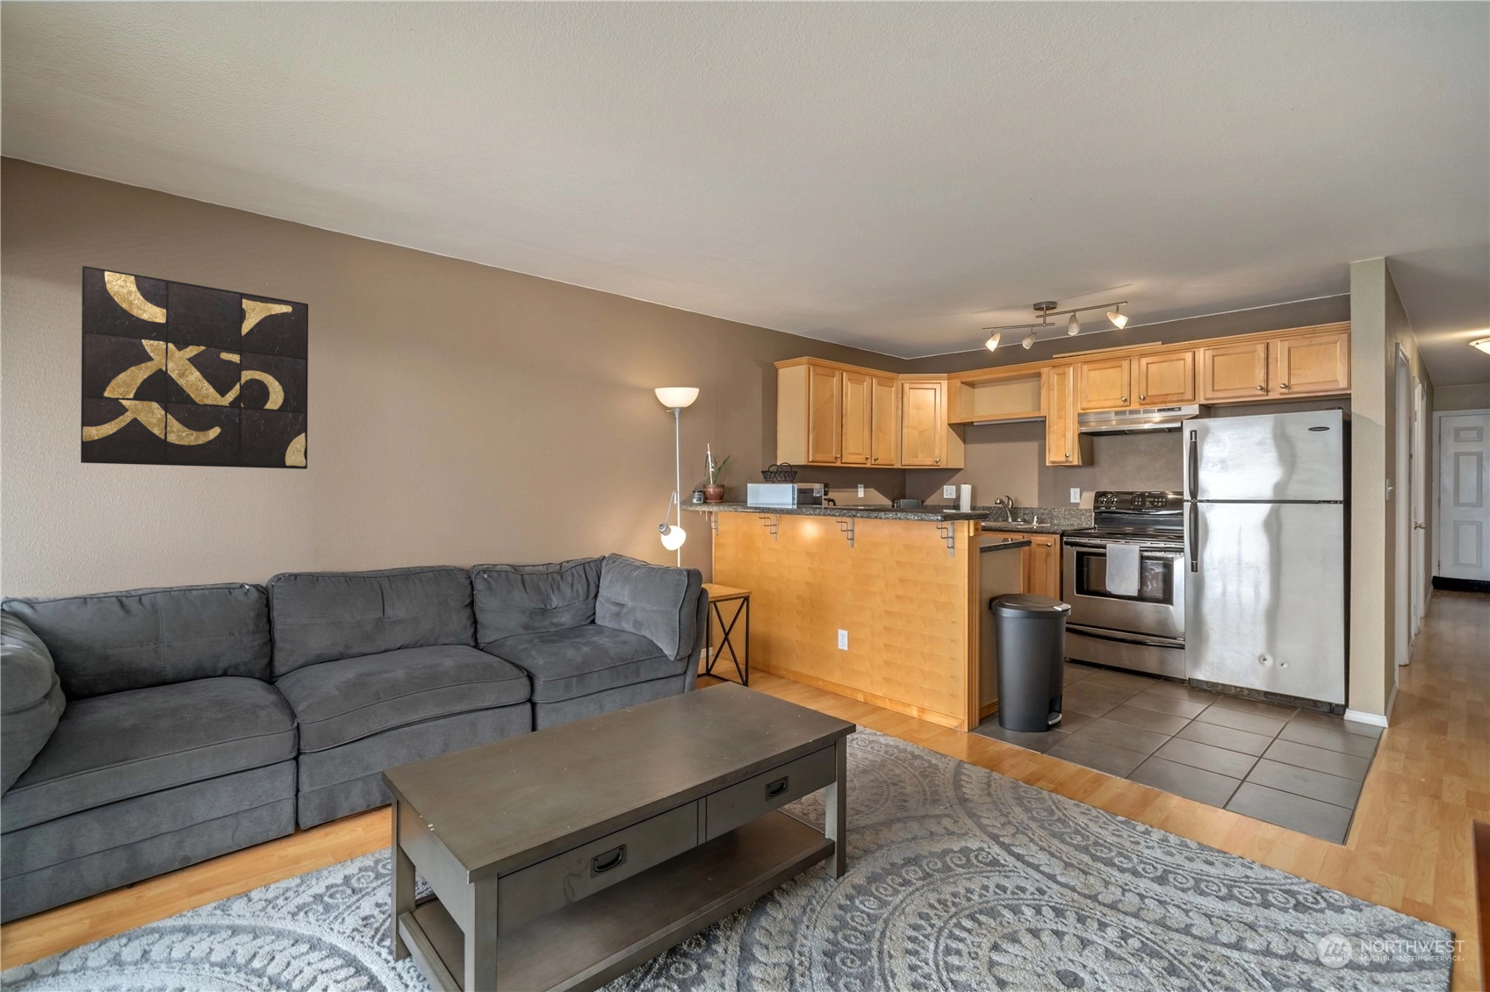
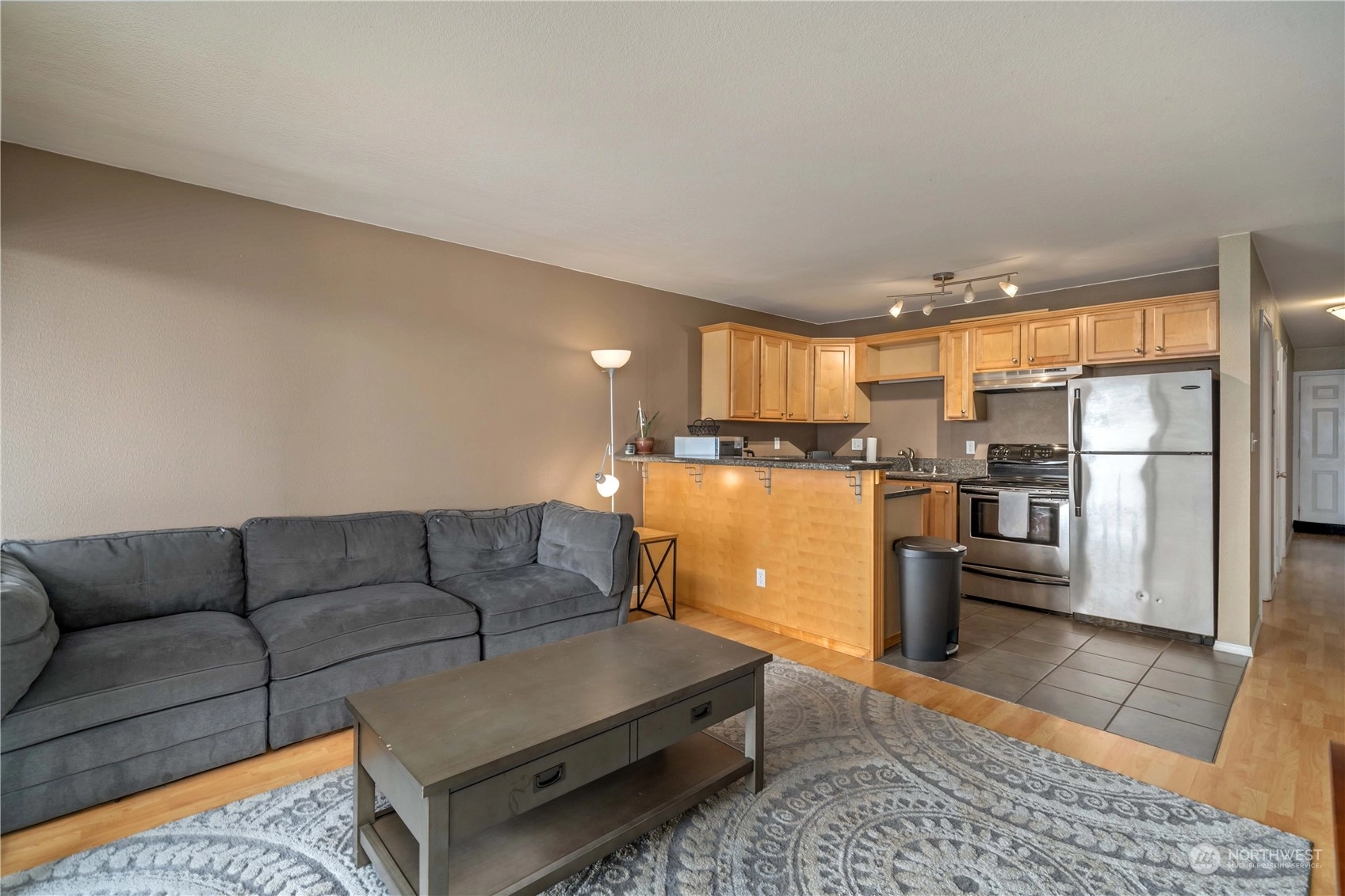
- wall art [80,265,309,471]
